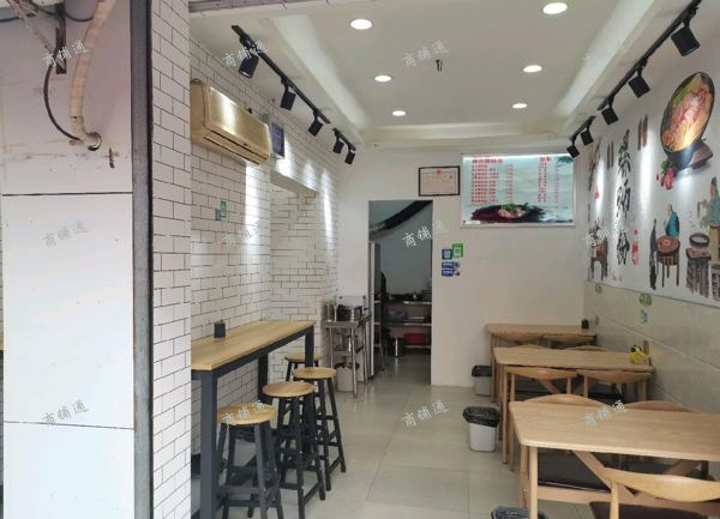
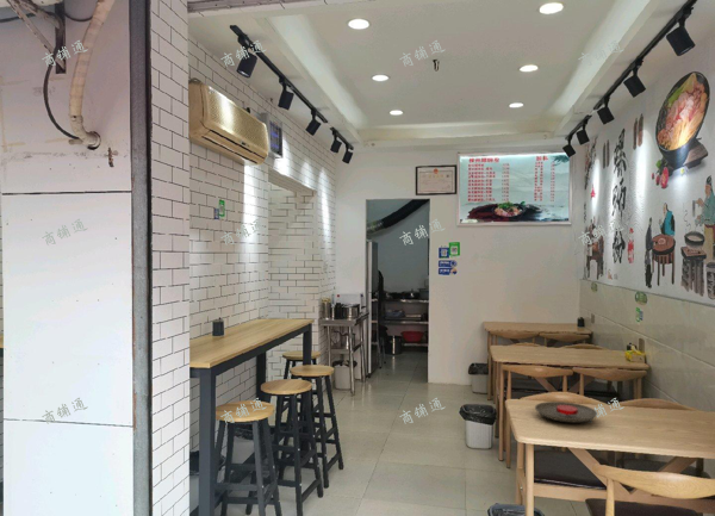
+ plate [534,400,598,423]
